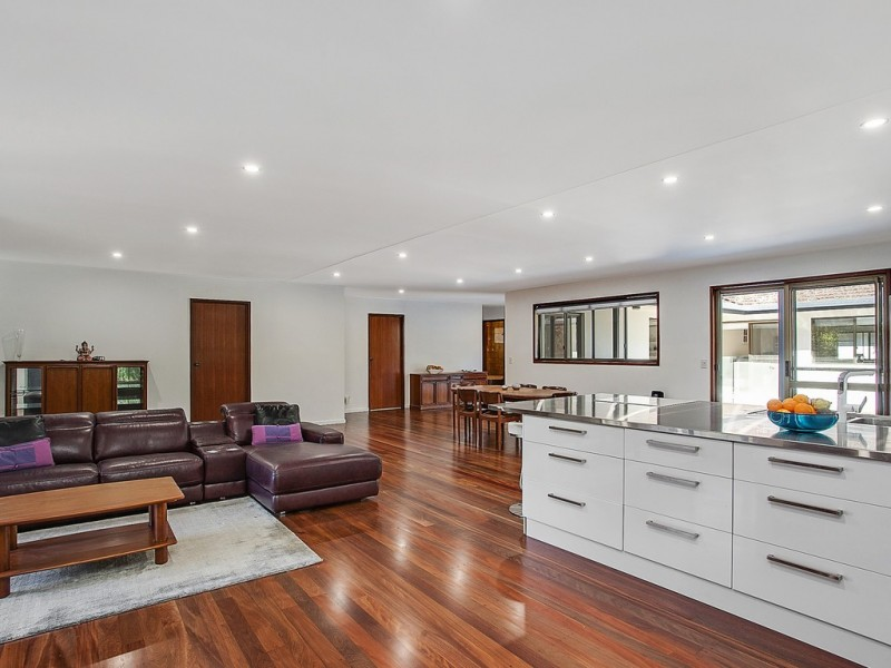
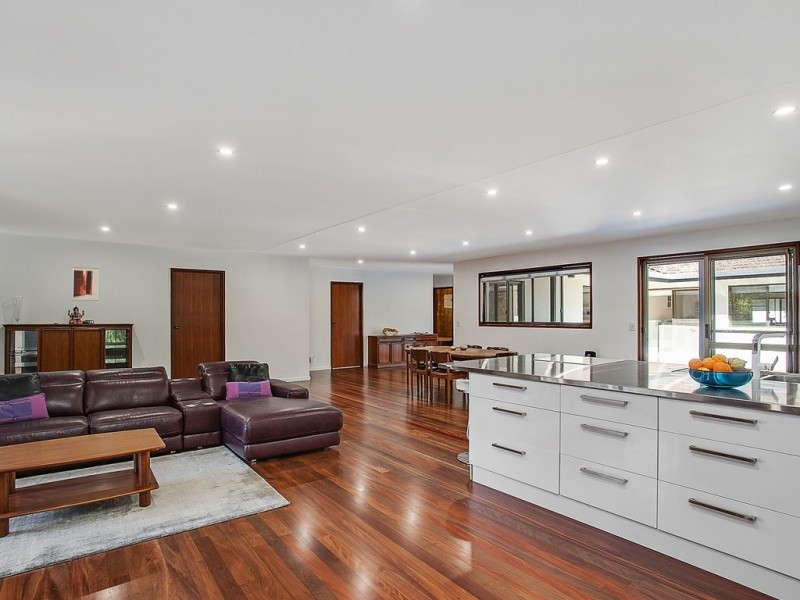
+ wall art [71,266,100,302]
